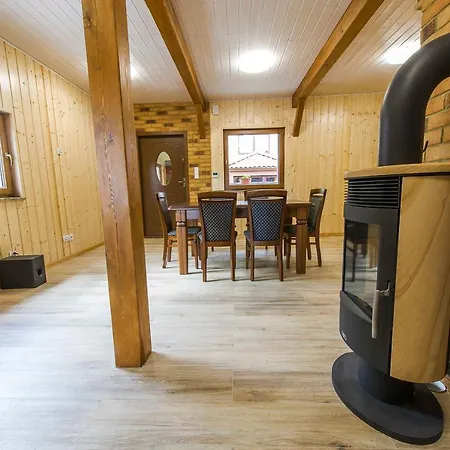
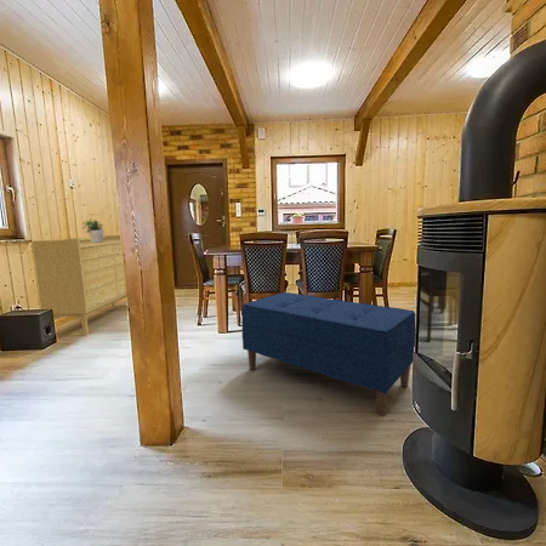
+ bench [240,291,416,417]
+ potted plant [81,217,104,243]
+ sideboard [30,234,127,336]
